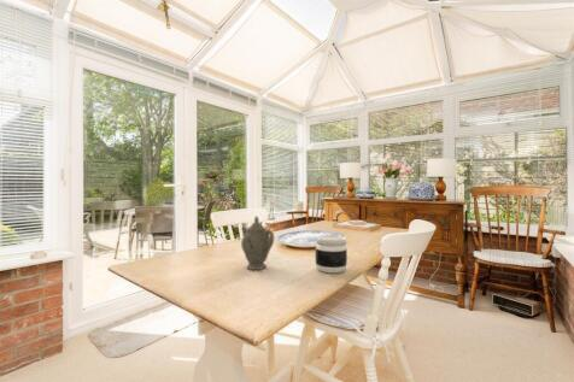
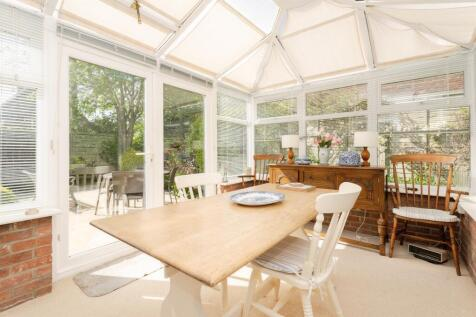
- chinaware [240,214,275,271]
- jar [315,234,348,274]
